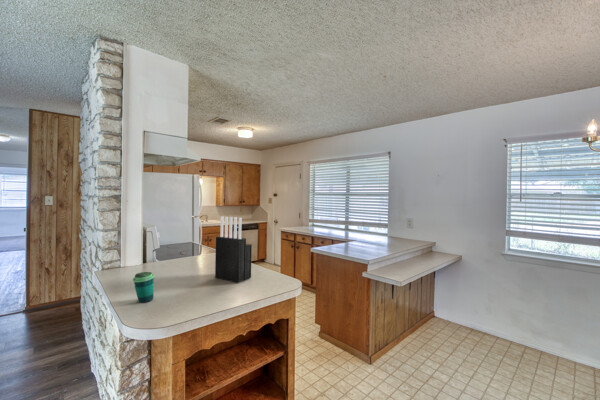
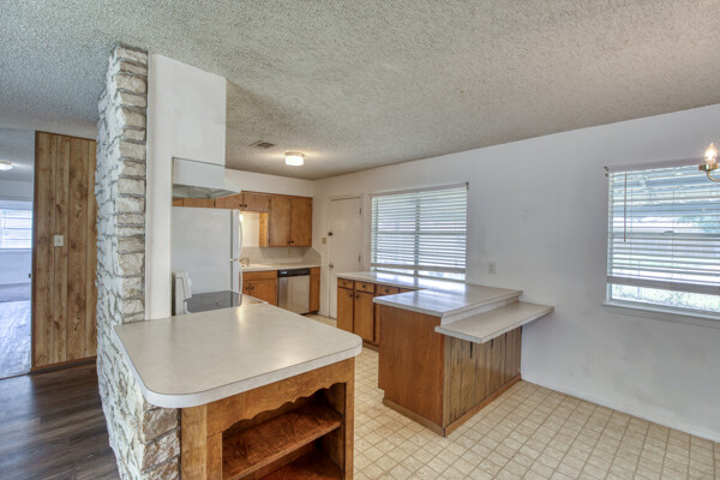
- knife block [214,215,253,283]
- cup [132,271,155,303]
